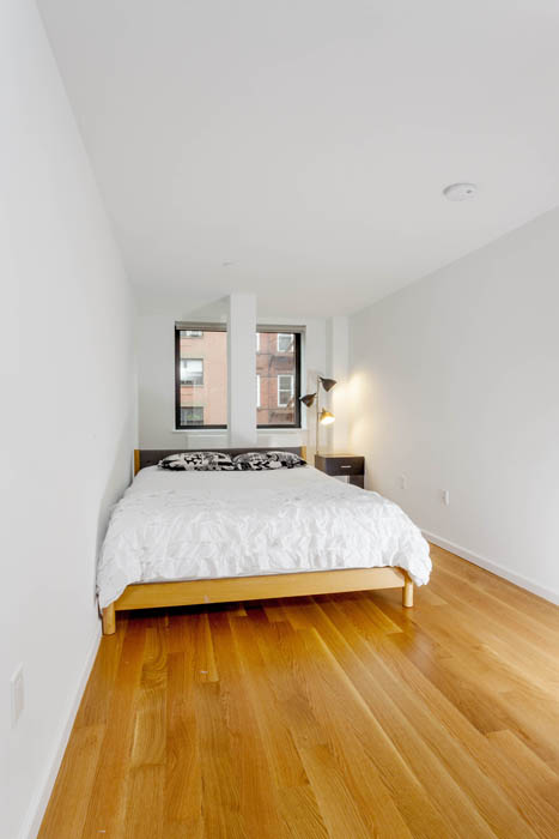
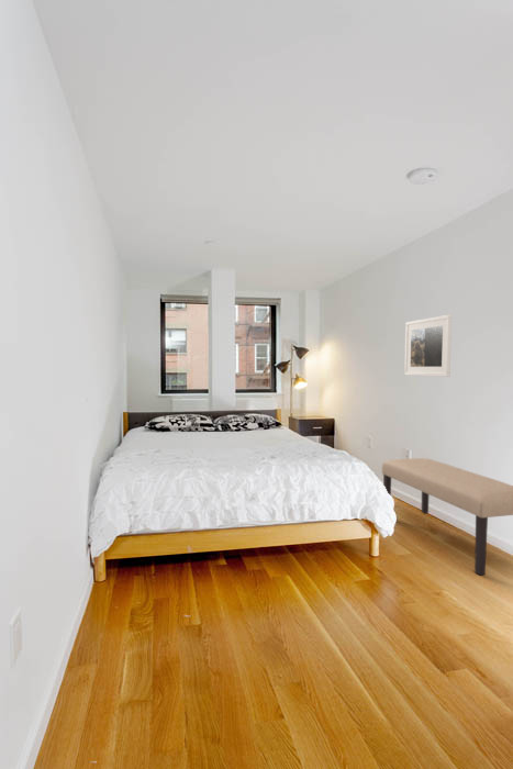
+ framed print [403,314,453,378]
+ bench [381,457,513,576]
